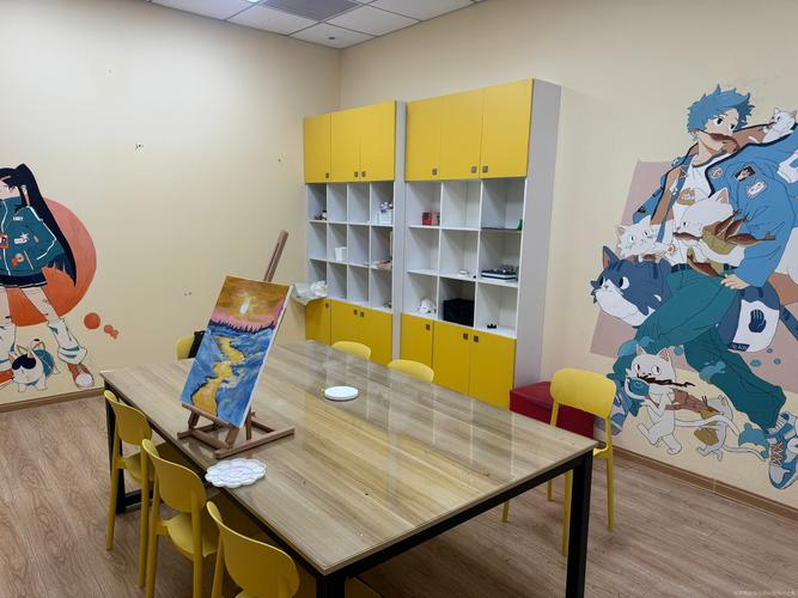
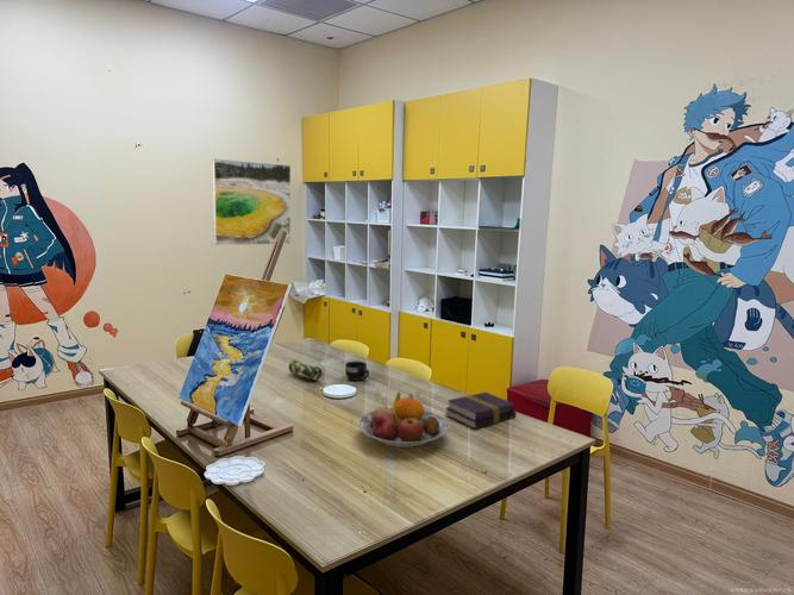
+ pencil case [288,358,323,382]
+ book [444,392,518,430]
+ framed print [212,158,292,246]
+ fruit bowl [357,392,450,449]
+ mug [344,361,370,382]
